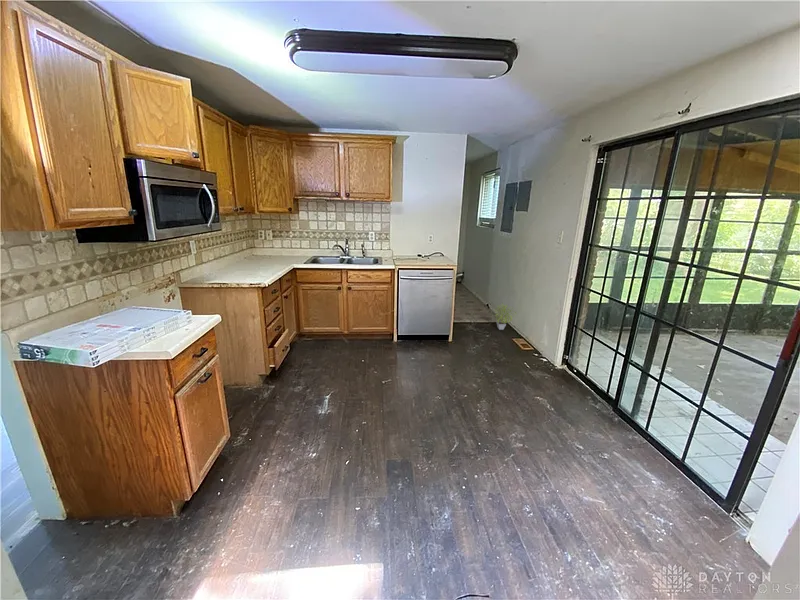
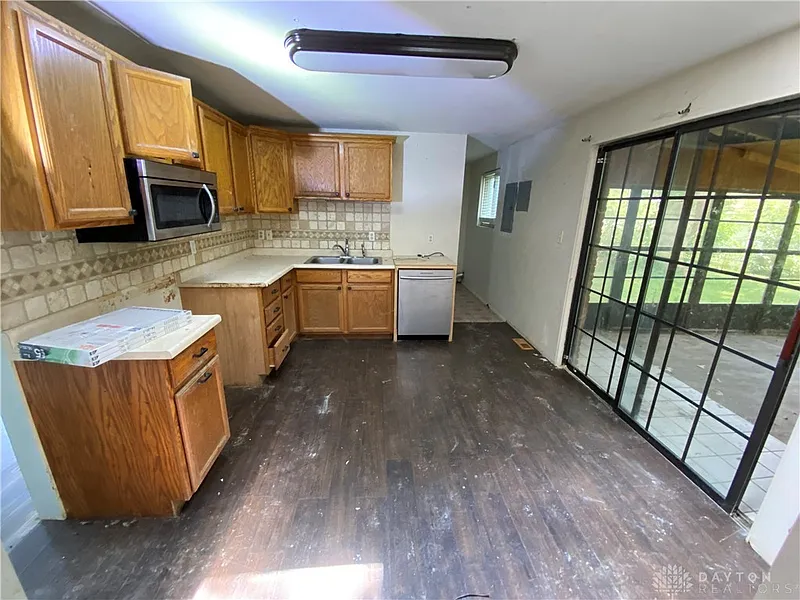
- potted plant [492,302,518,331]
